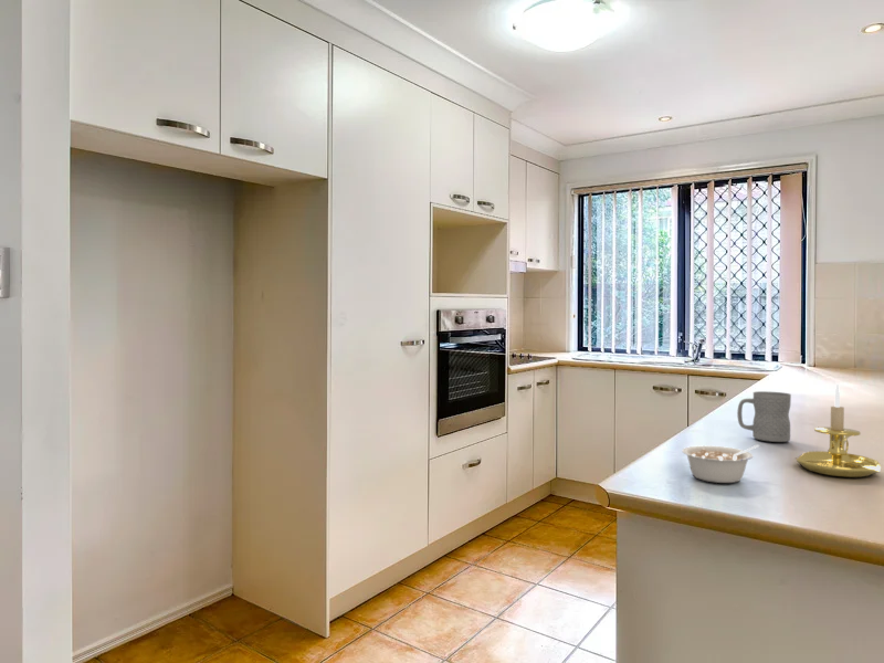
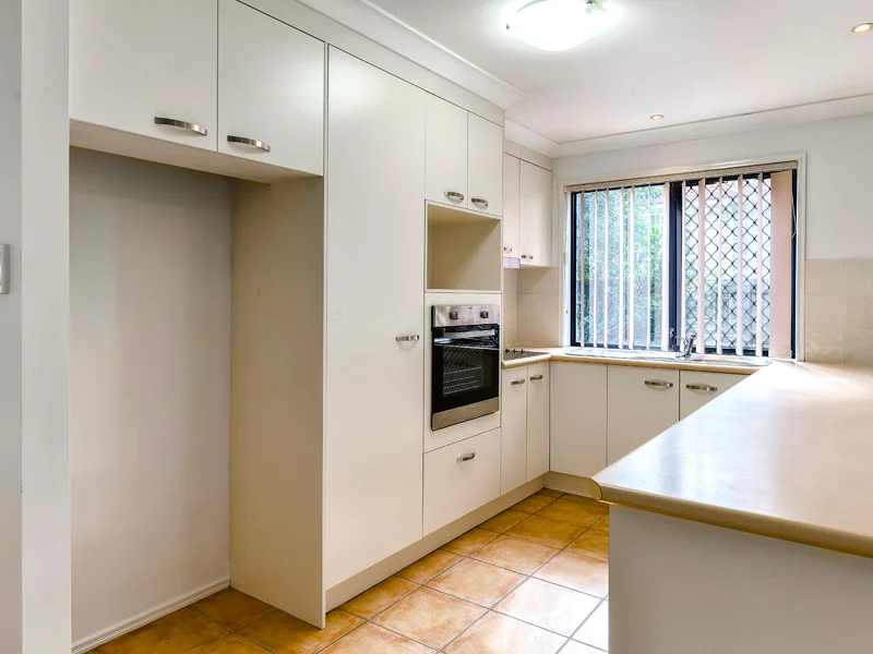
- legume [681,444,761,484]
- candle holder [794,383,882,478]
- mug [736,390,792,443]
